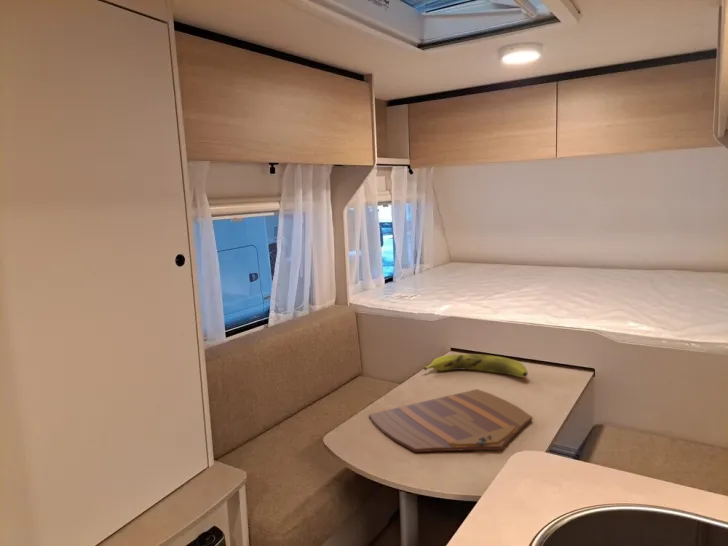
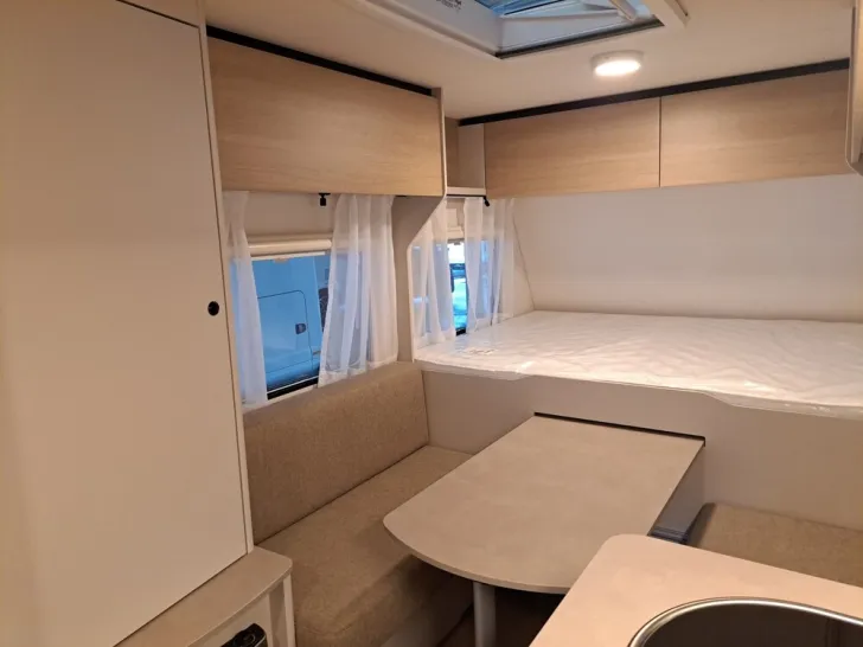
- banana [422,353,529,378]
- cutting board [368,388,533,453]
